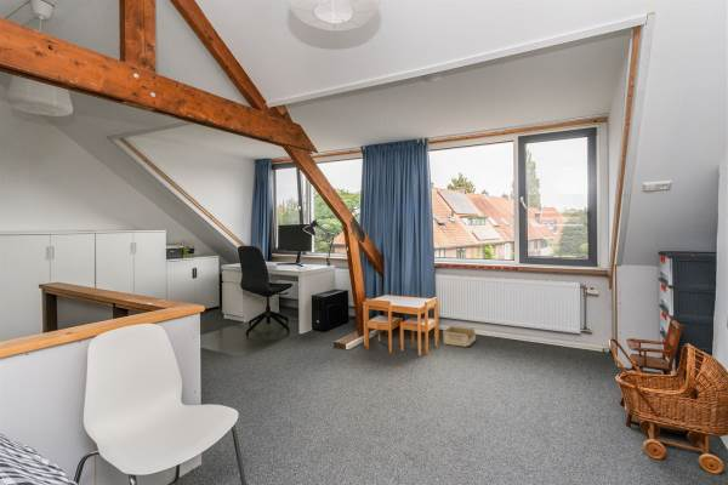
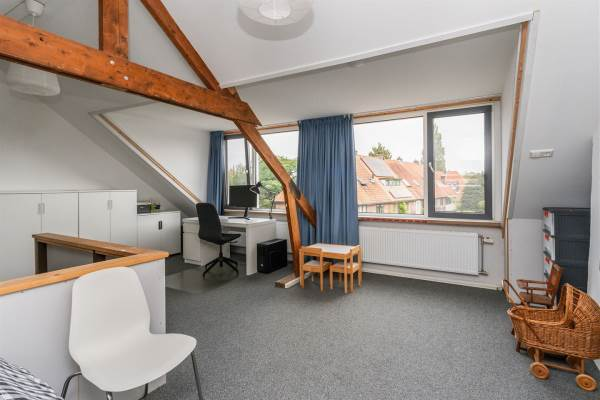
- storage bin [442,325,477,348]
